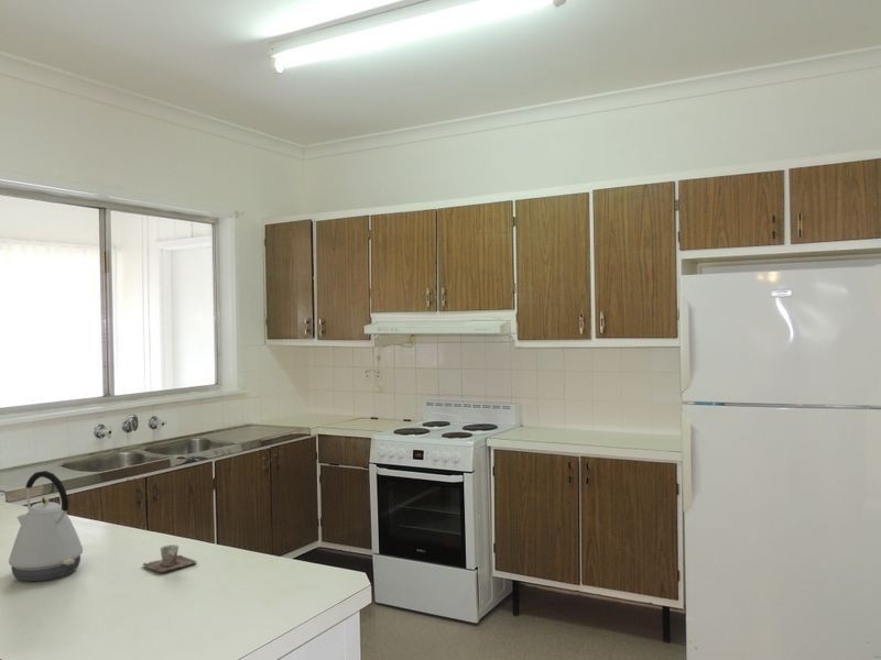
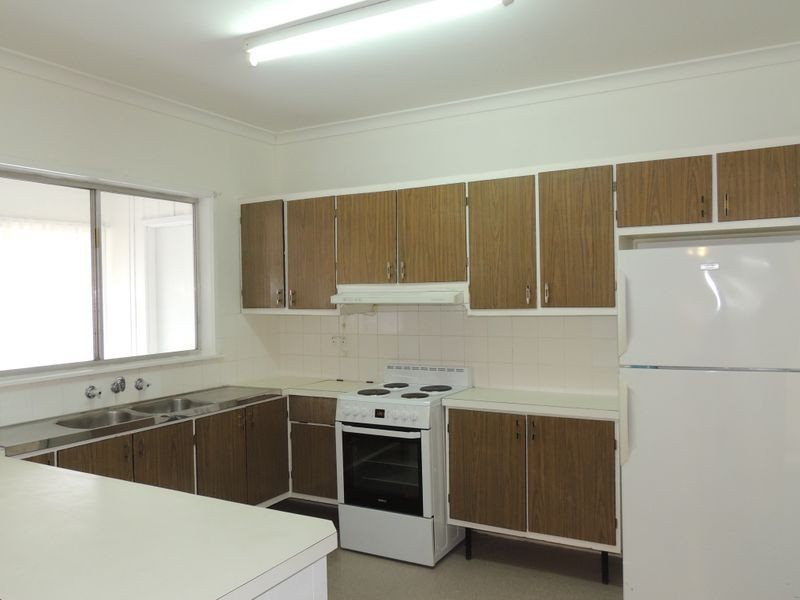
- kettle [8,470,84,582]
- cup [141,543,197,573]
